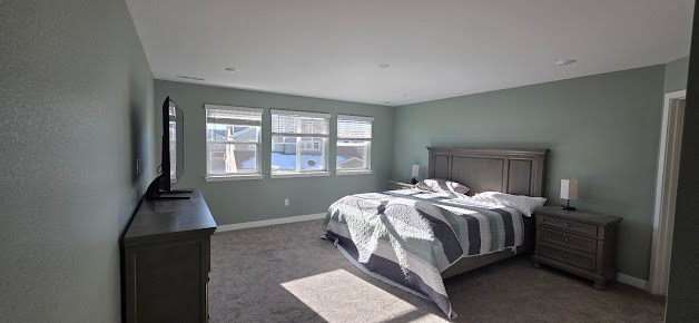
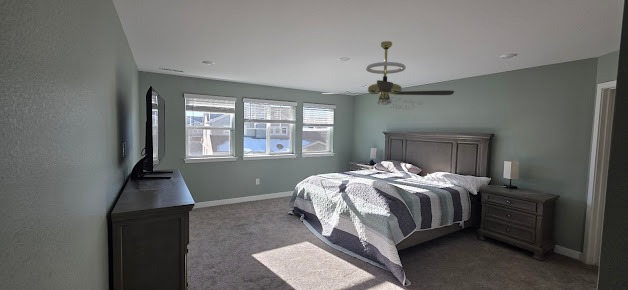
+ ceiling fan [321,40,455,111]
